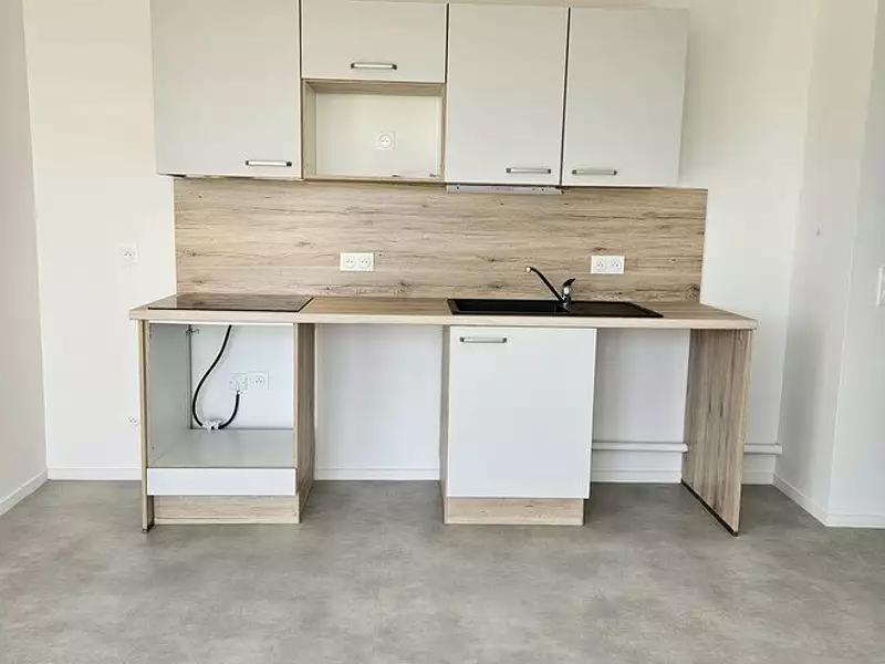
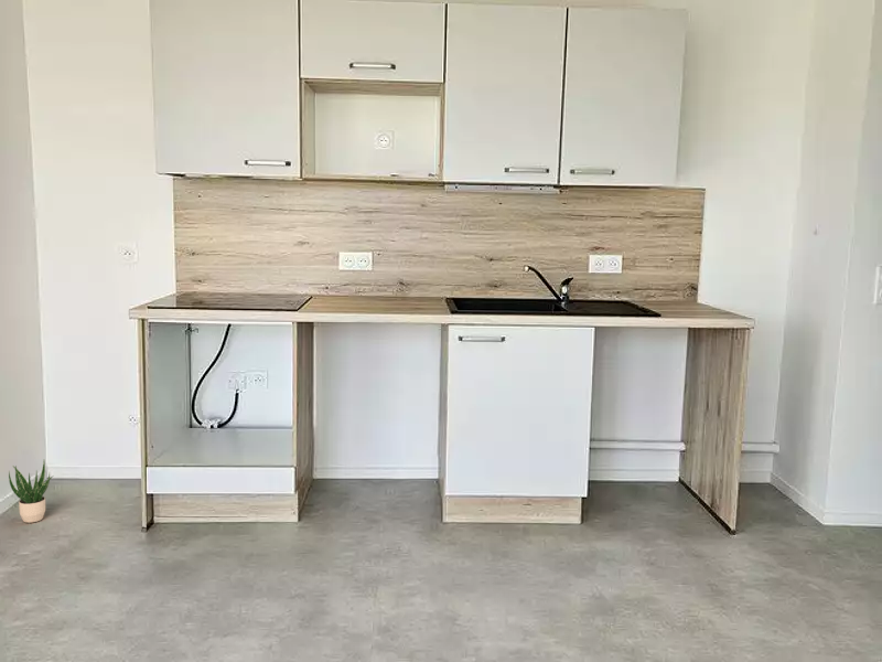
+ potted plant [8,460,53,524]
